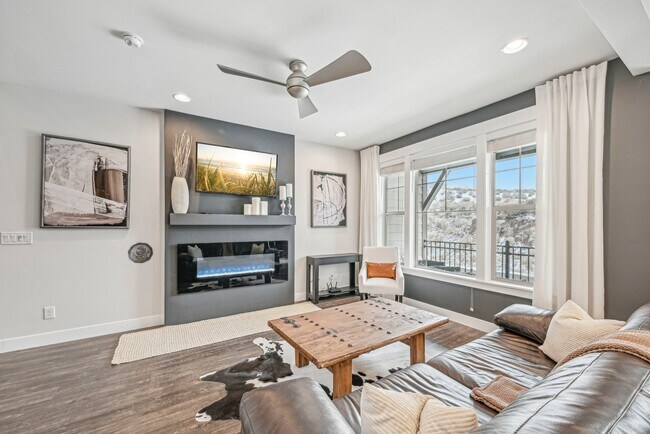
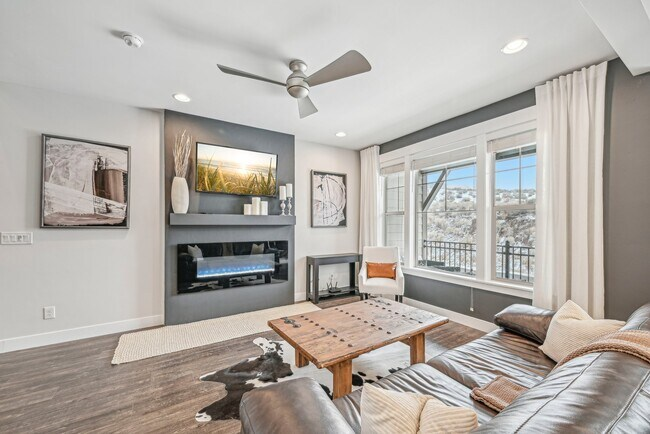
- decorative plate [127,242,154,264]
